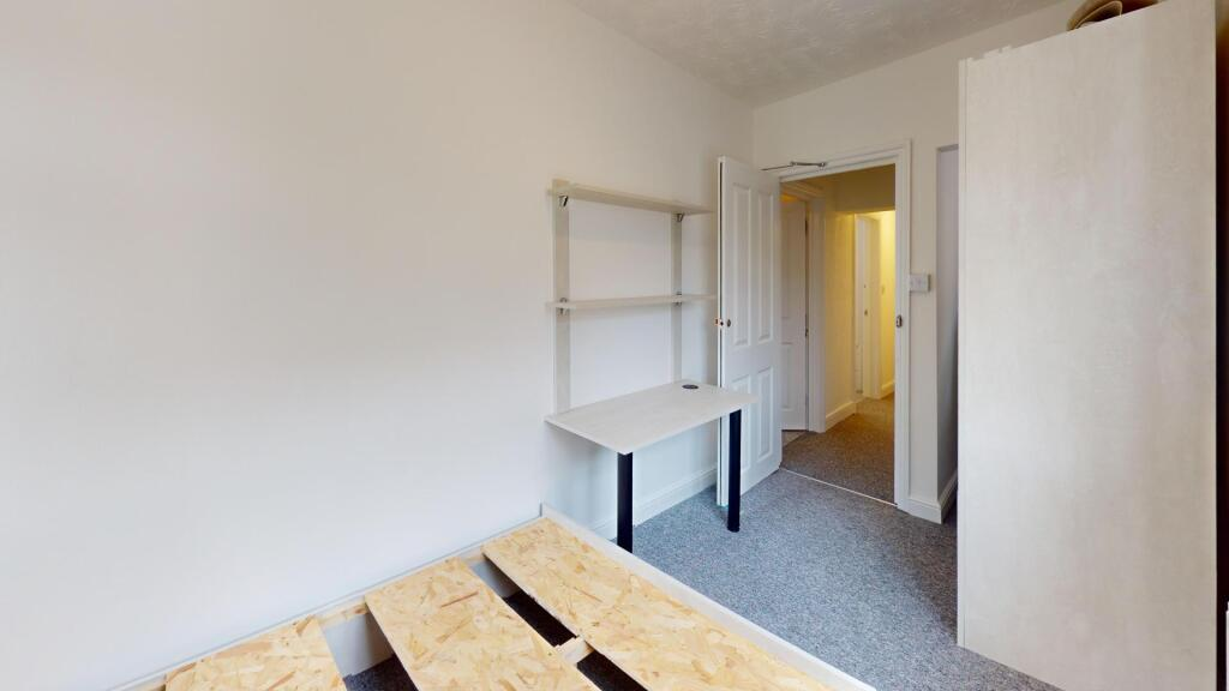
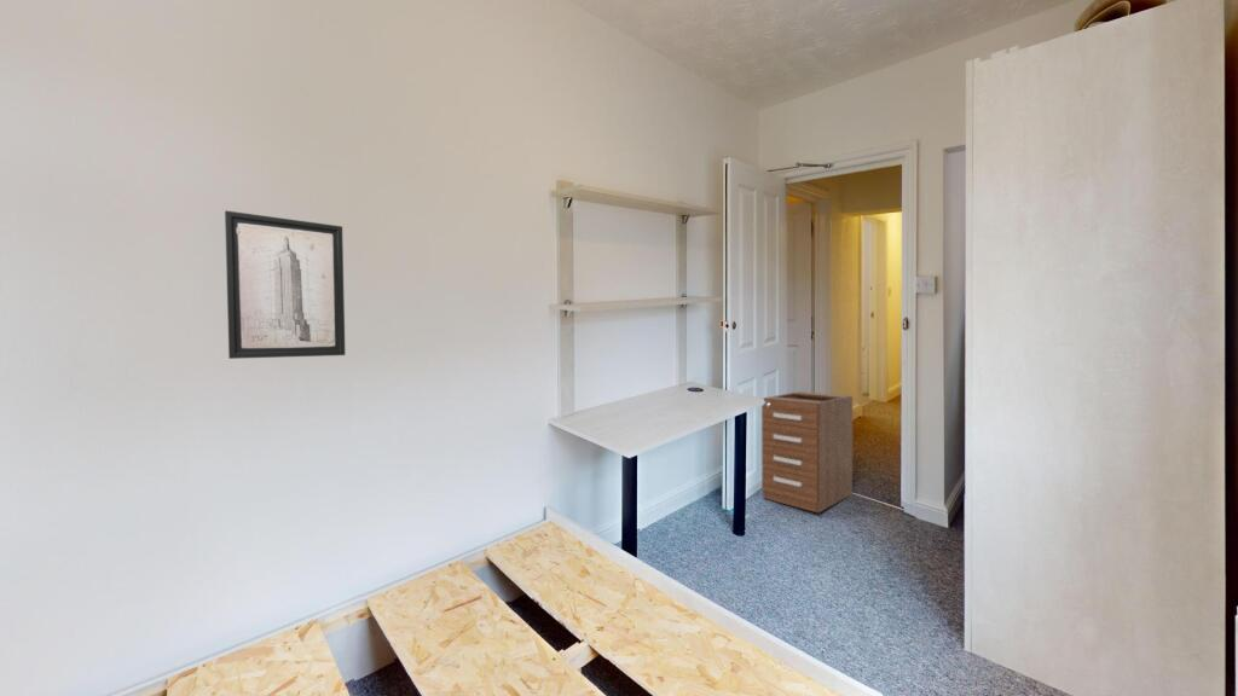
+ wall art [224,209,347,360]
+ filing cabinet [760,390,854,514]
